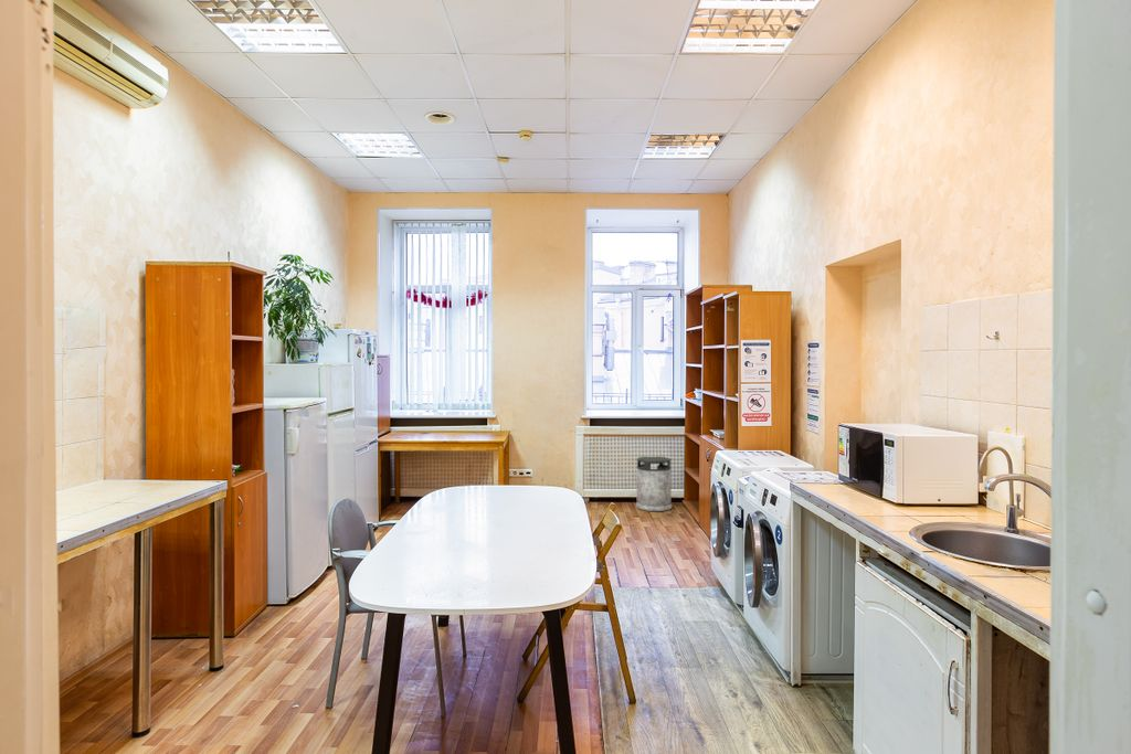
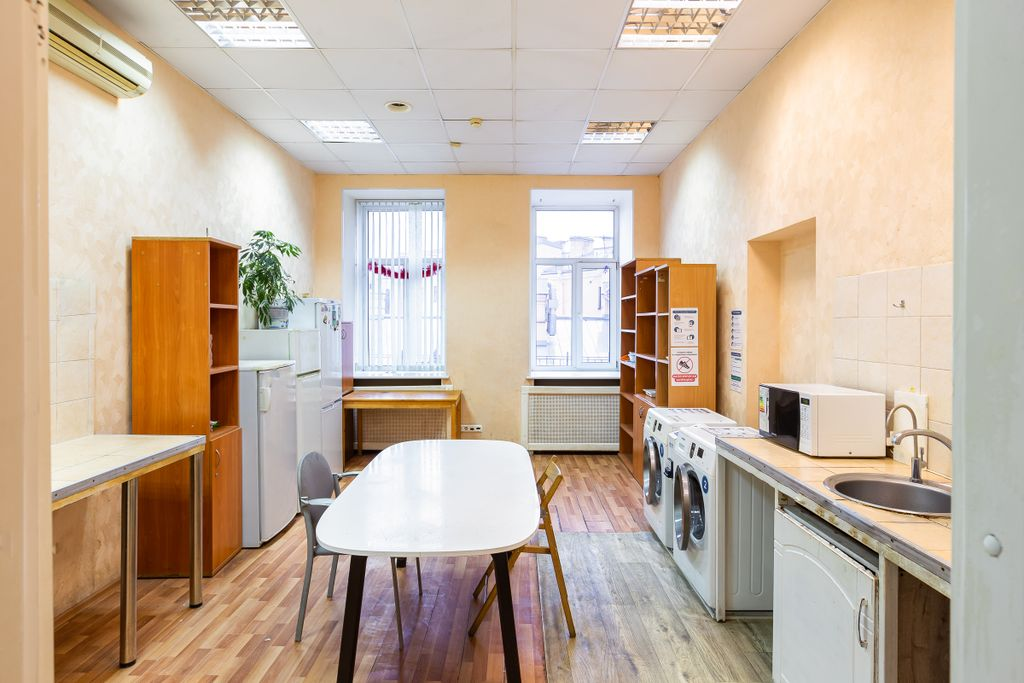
- trash bin [635,456,673,512]
